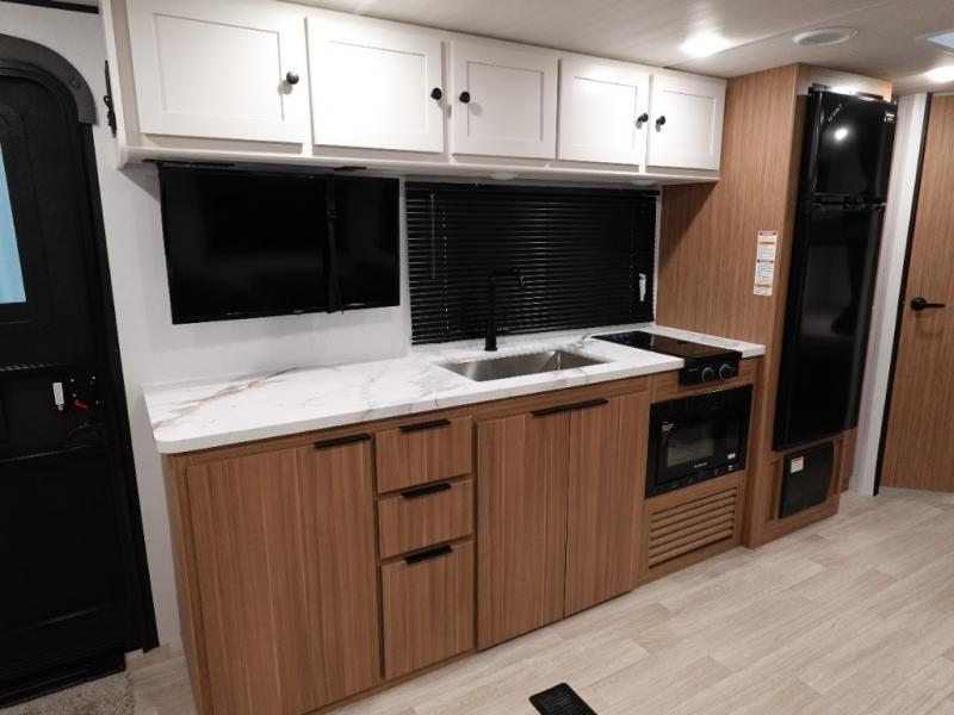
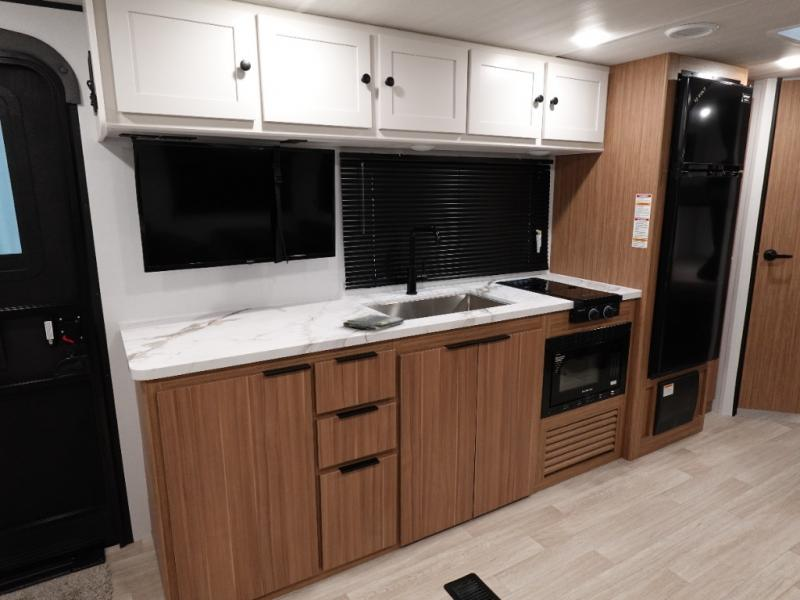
+ dish towel [342,314,405,332]
